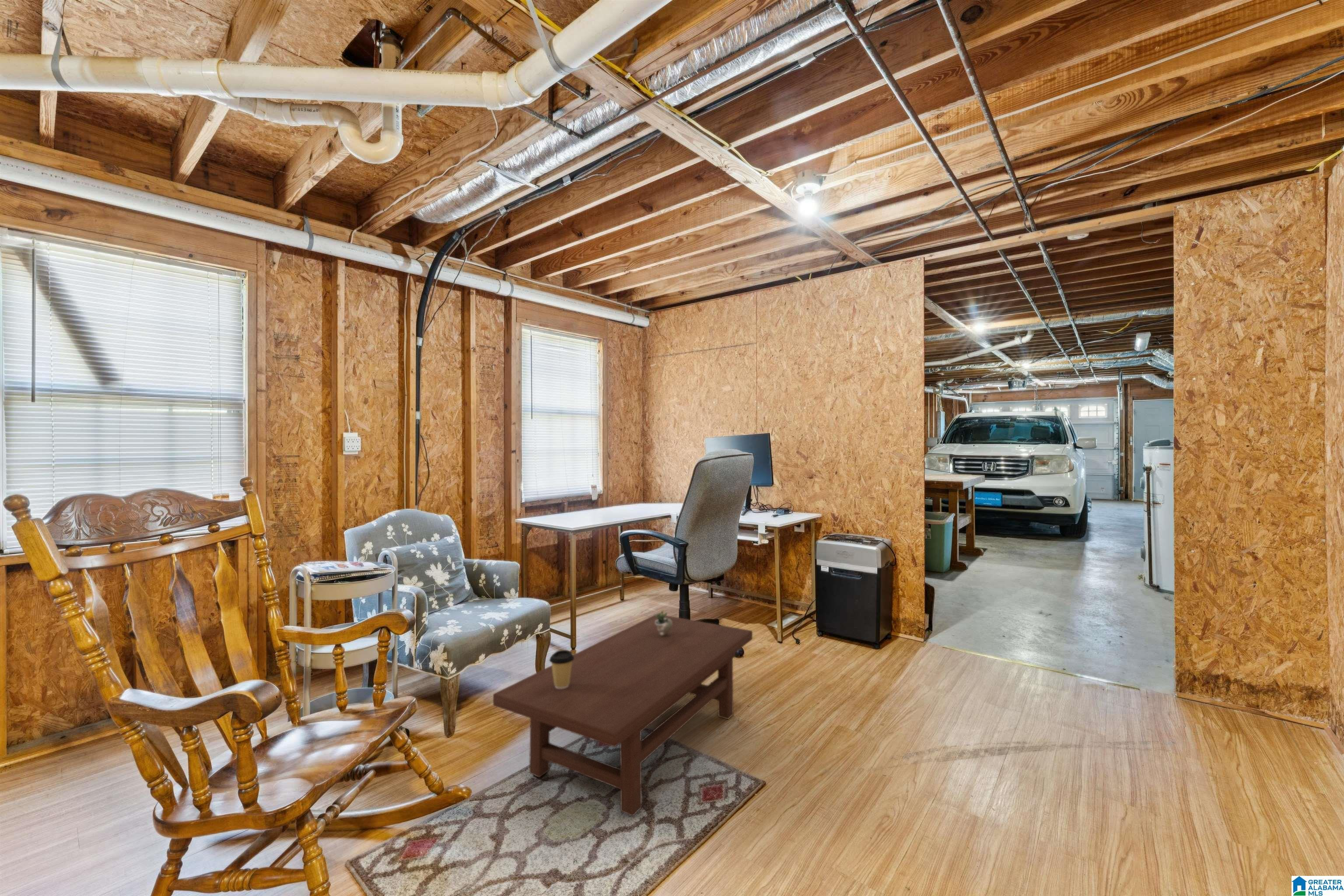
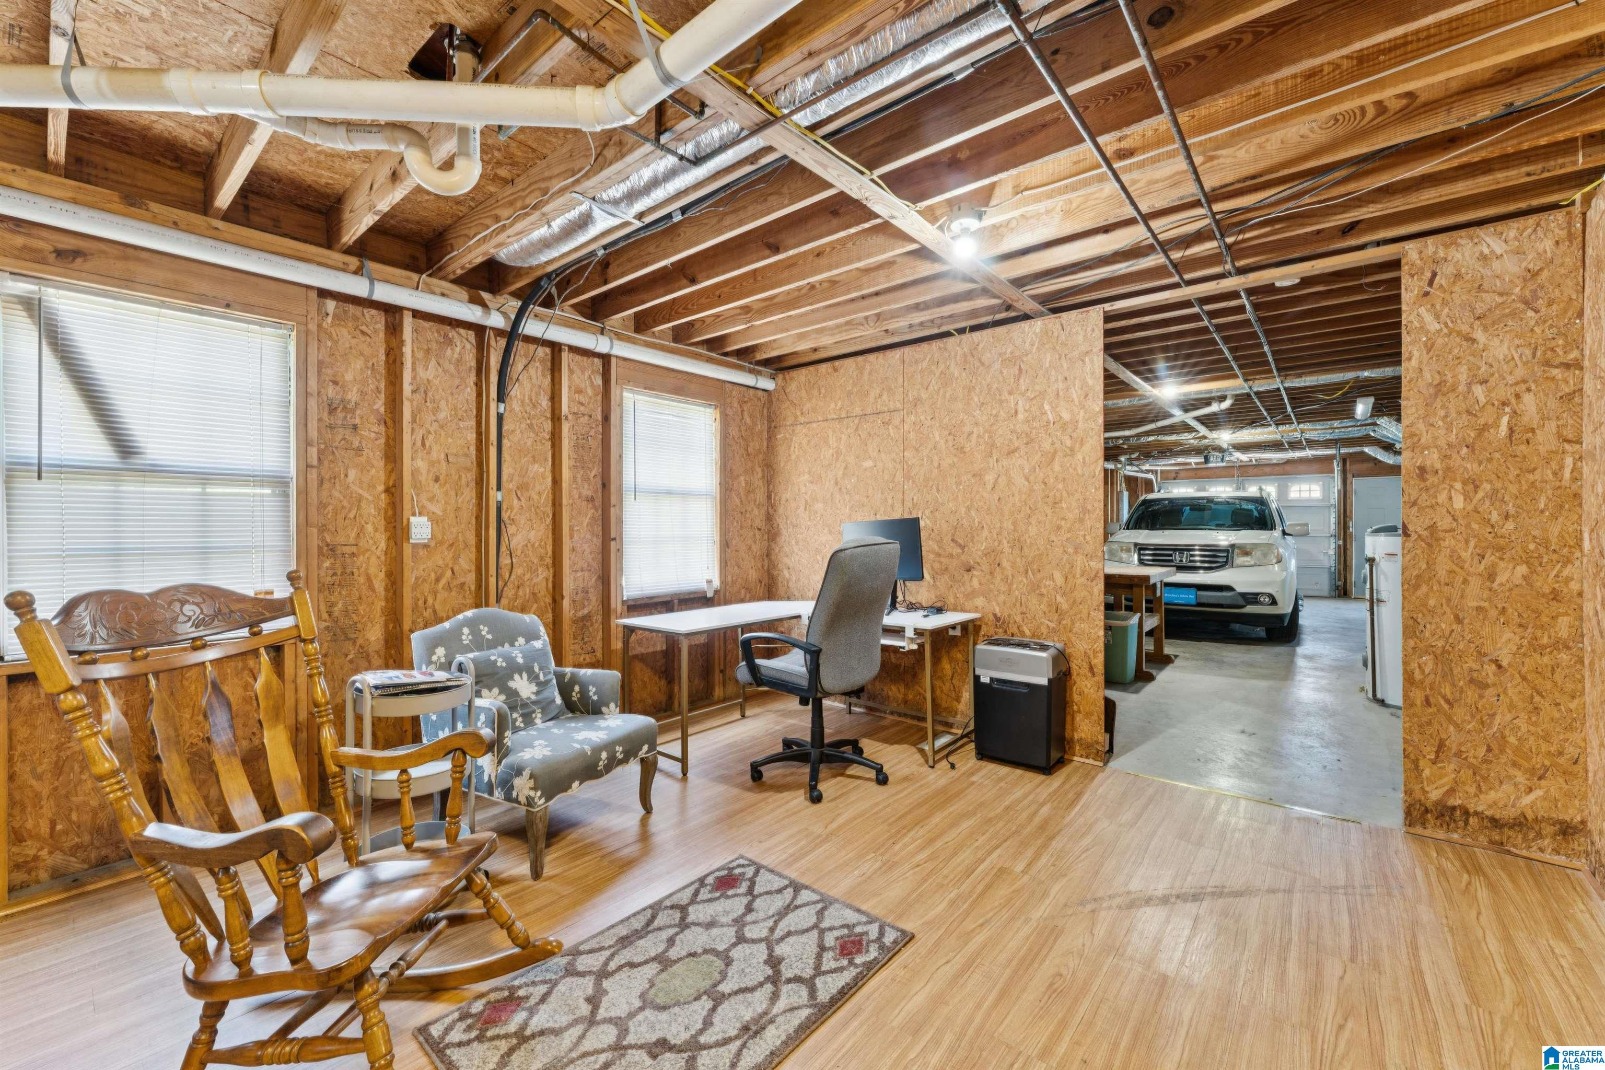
- coffee cup [549,650,574,689]
- coffee table [493,613,753,816]
- succulent plant [655,609,677,636]
